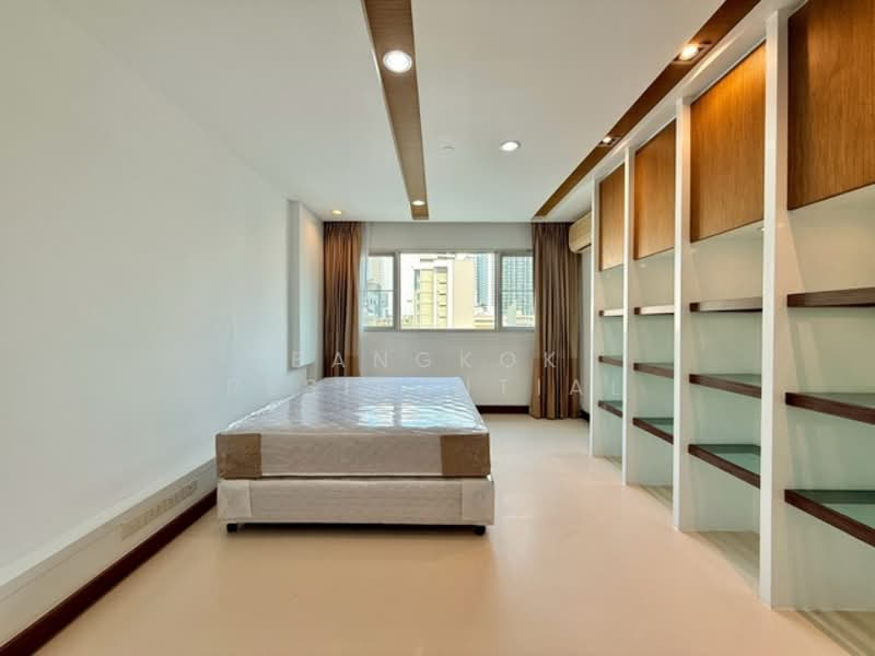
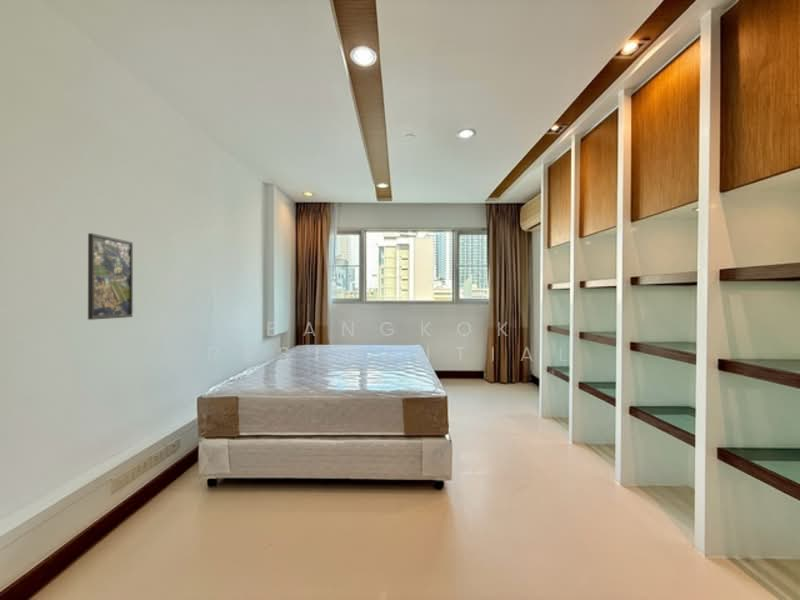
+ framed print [87,232,134,321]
